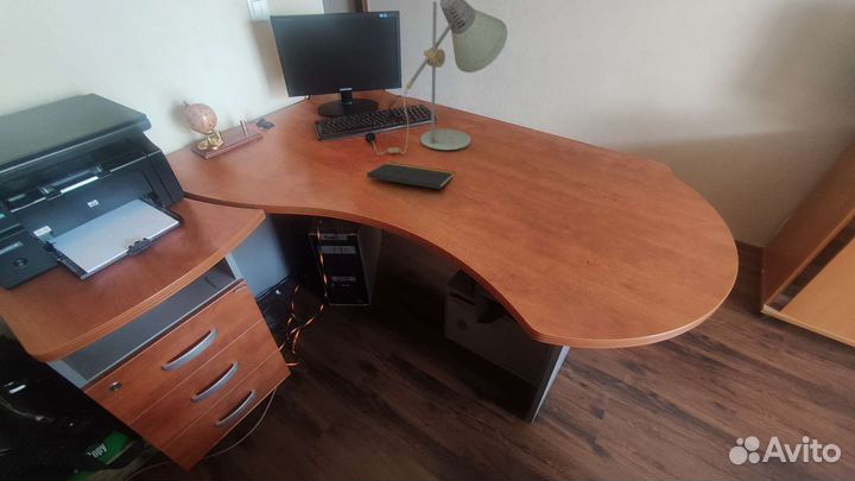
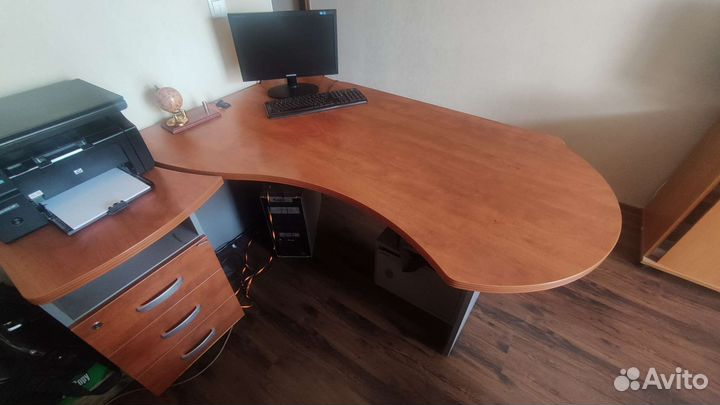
- desk lamp [363,0,508,156]
- notepad [366,162,455,200]
